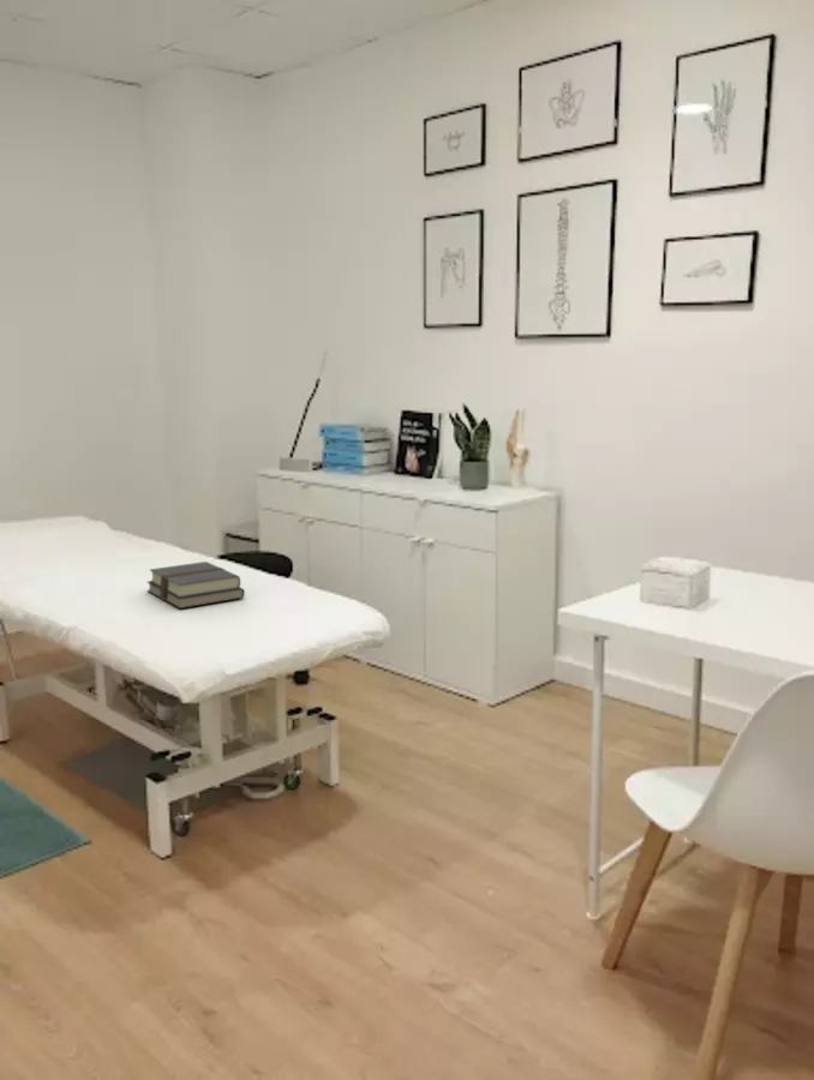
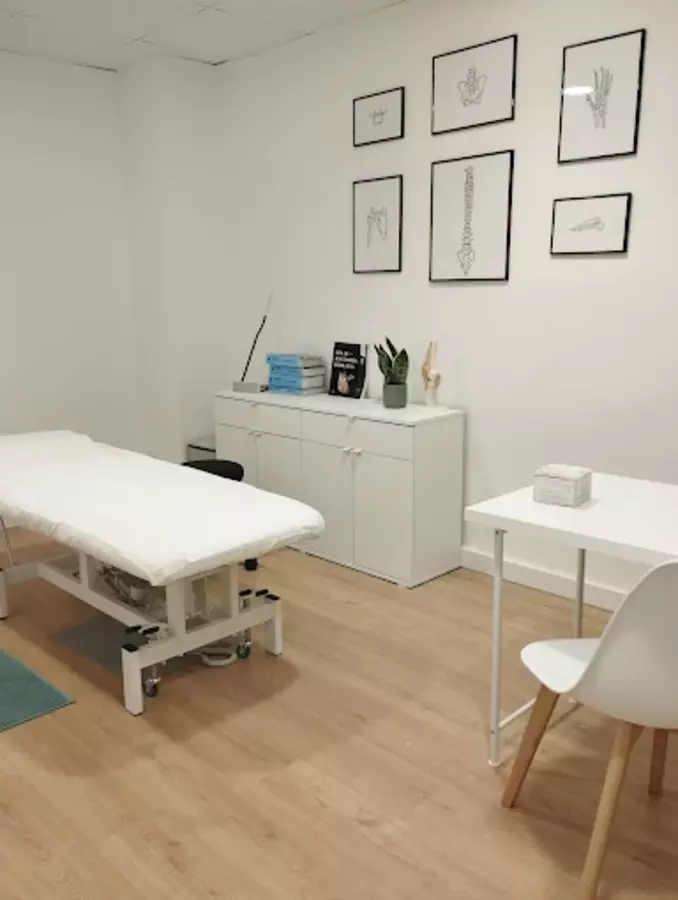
- book [145,560,246,610]
